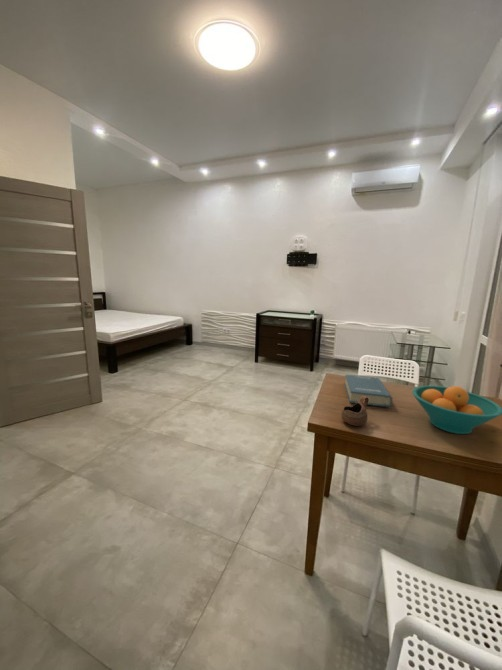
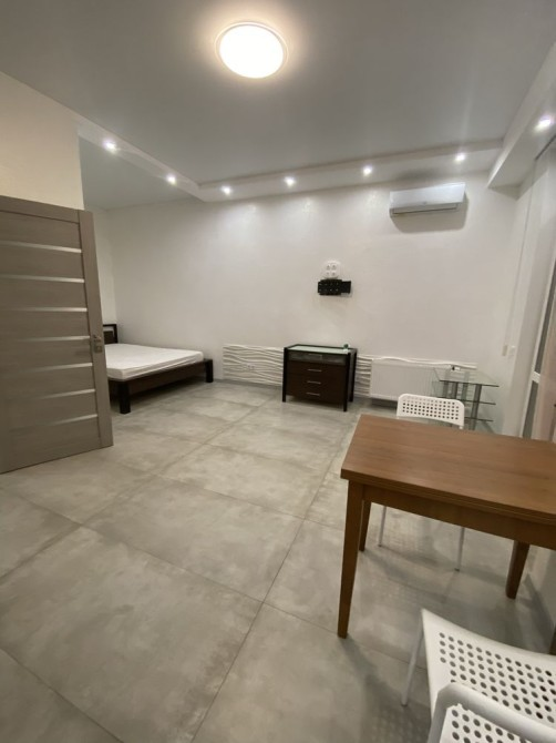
- fruit bowl [411,385,502,435]
- cup [341,396,369,427]
- hardback book [344,373,393,408]
